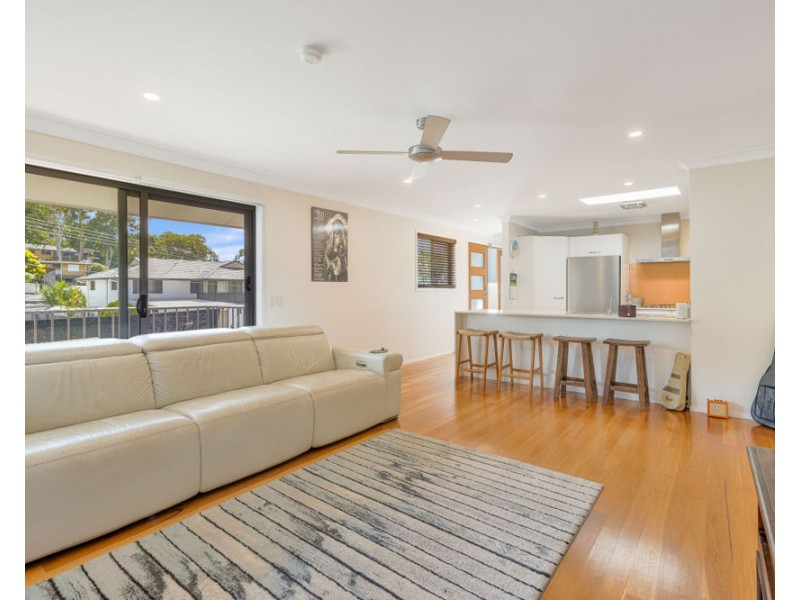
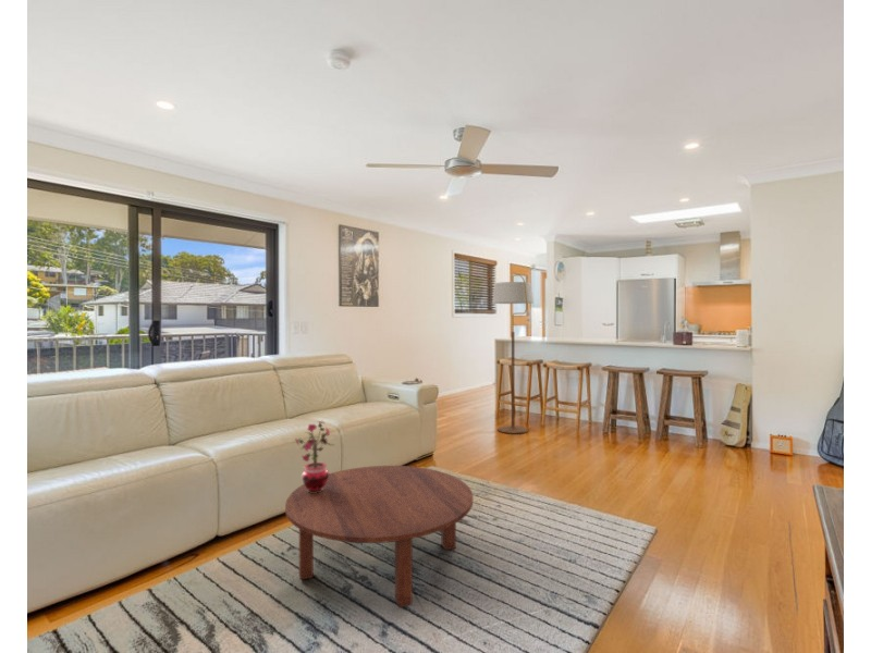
+ coffee table [284,465,474,608]
+ floor lamp [491,273,535,434]
+ potted plant [293,418,335,493]
